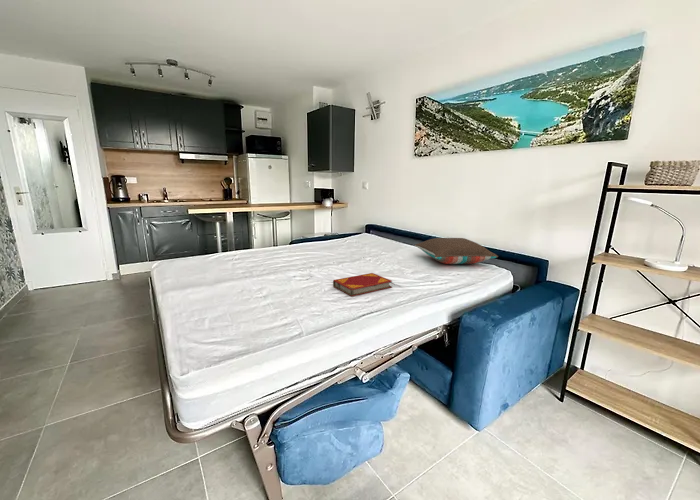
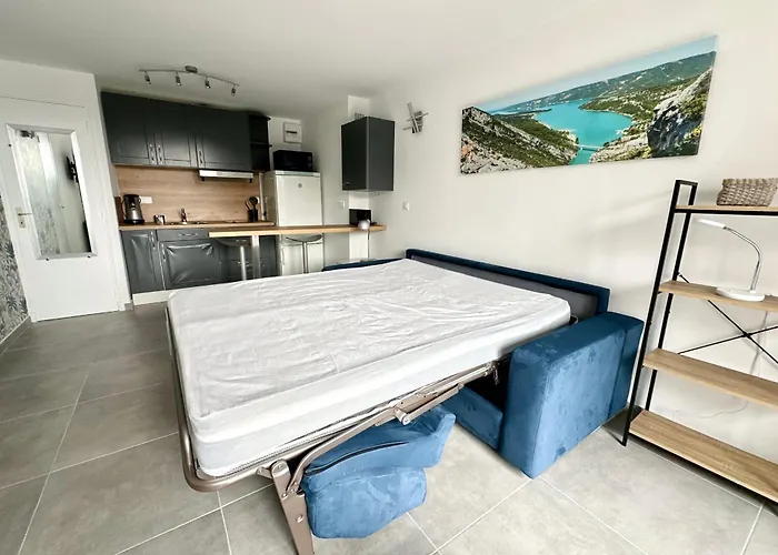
- hardback book [332,272,393,297]
- pillow [414,237,499,265]
